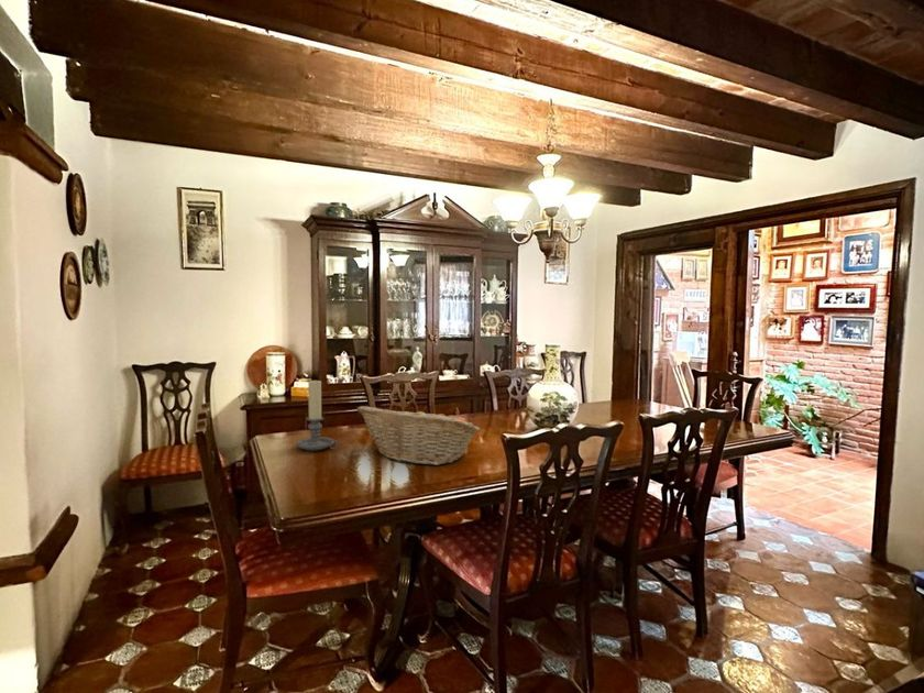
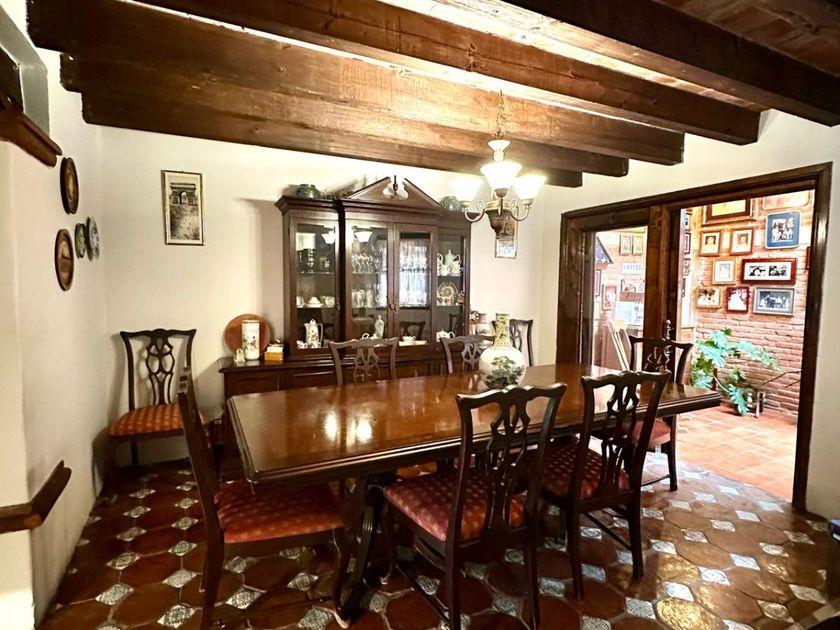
- candle holder [295,378,339,452]
- fruit basket [356,405,481,466]
